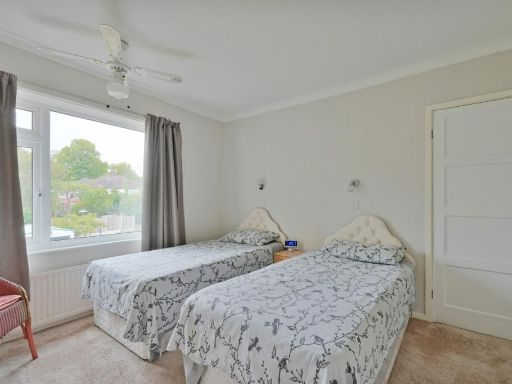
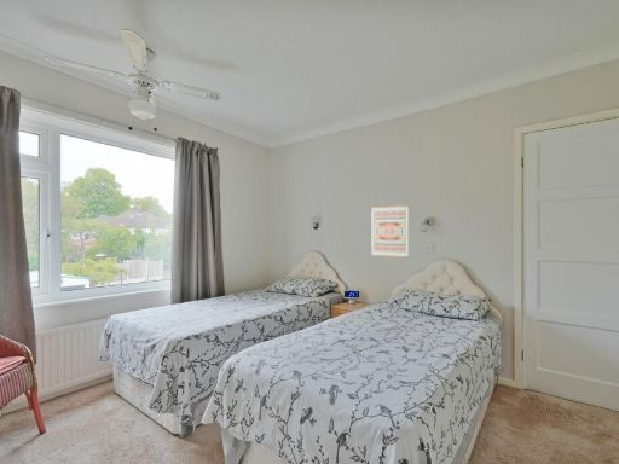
+ wall art [370,204,410,259]
